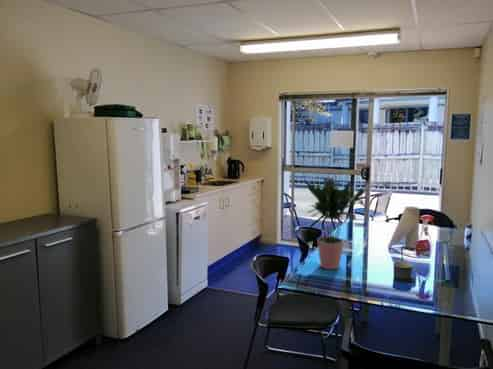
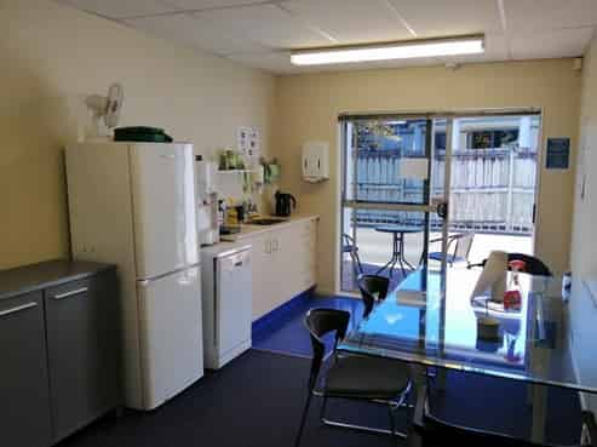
- potted plant [305,175,366,270]
